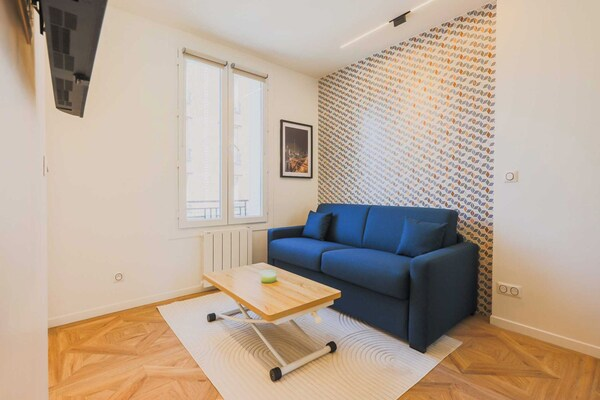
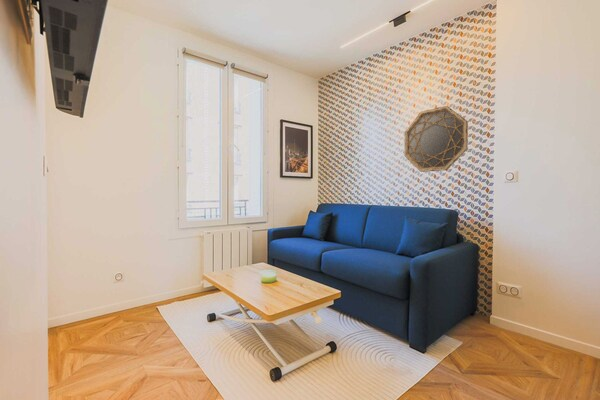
+ home mirror [404,105,469,173]
